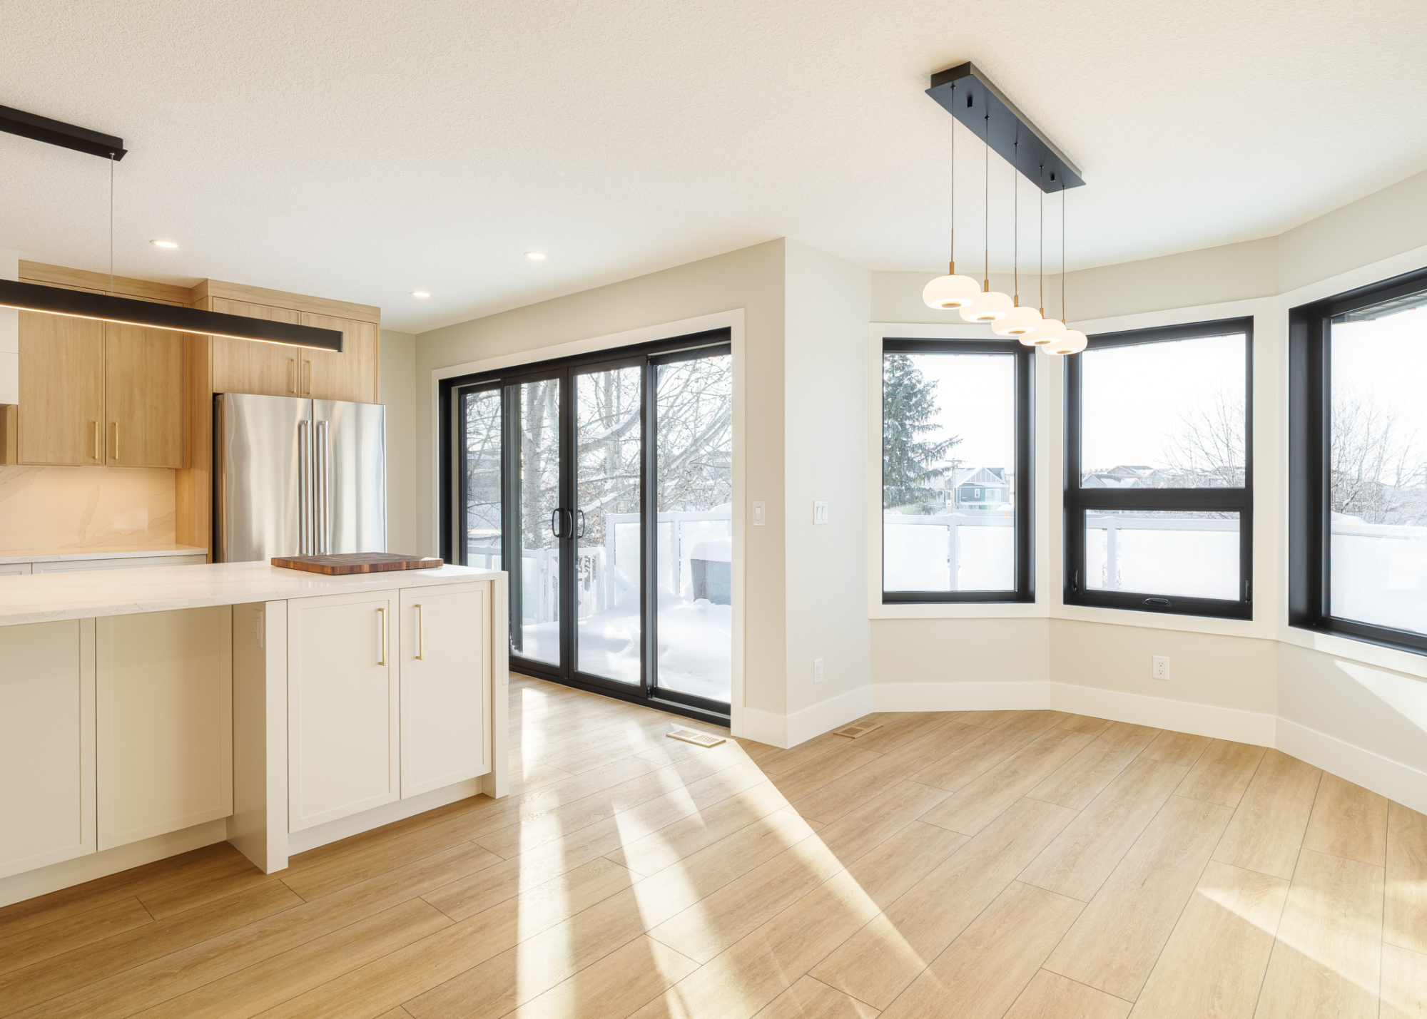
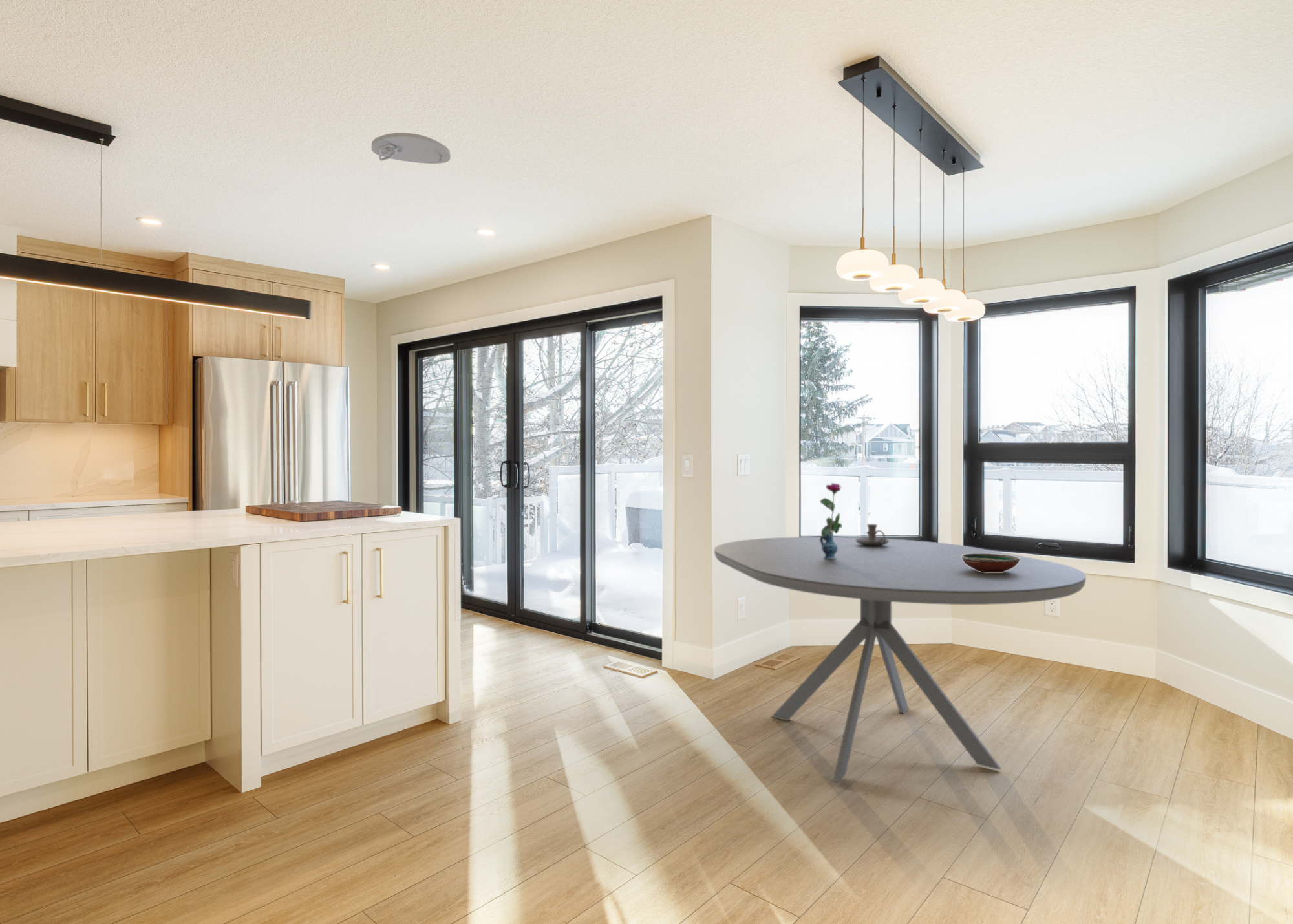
+ smoke detector [371,132,451,164]
+ dining table [714,536,1087,783]
+ decorative bowl [961,553,1020,572]
+ vase [819,482,843,559]
+ candle holder [856,524,889,546]
